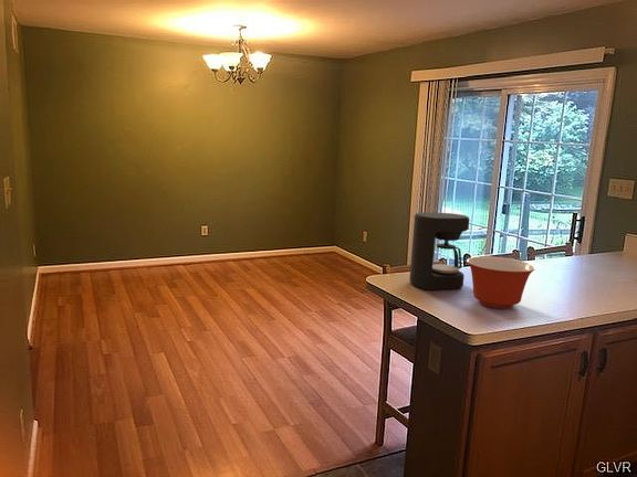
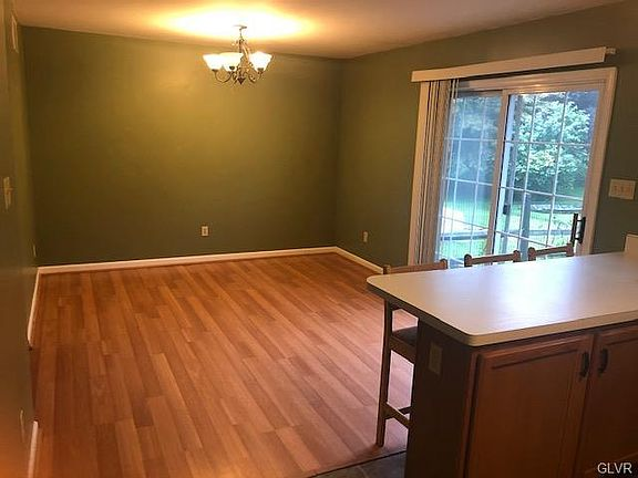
- coffee maker [408,212,470,292]
- mixing bowl [466,255,536,309]
